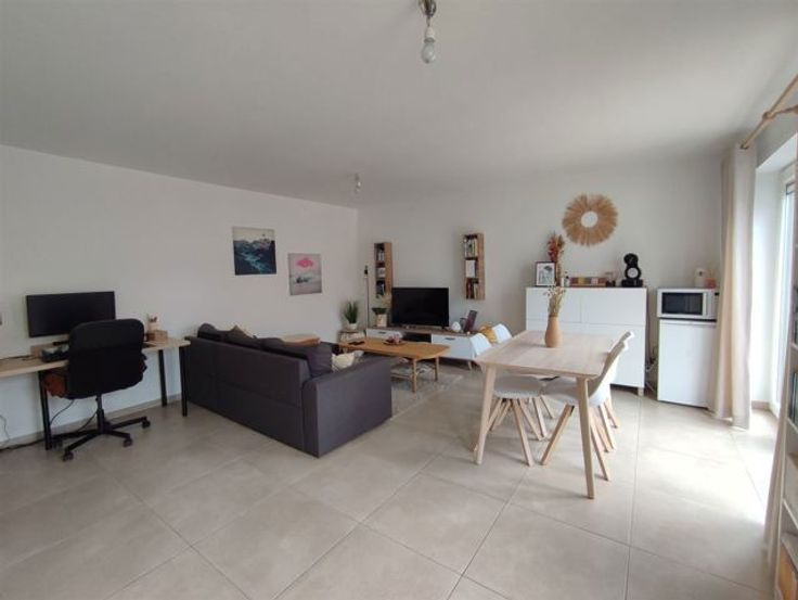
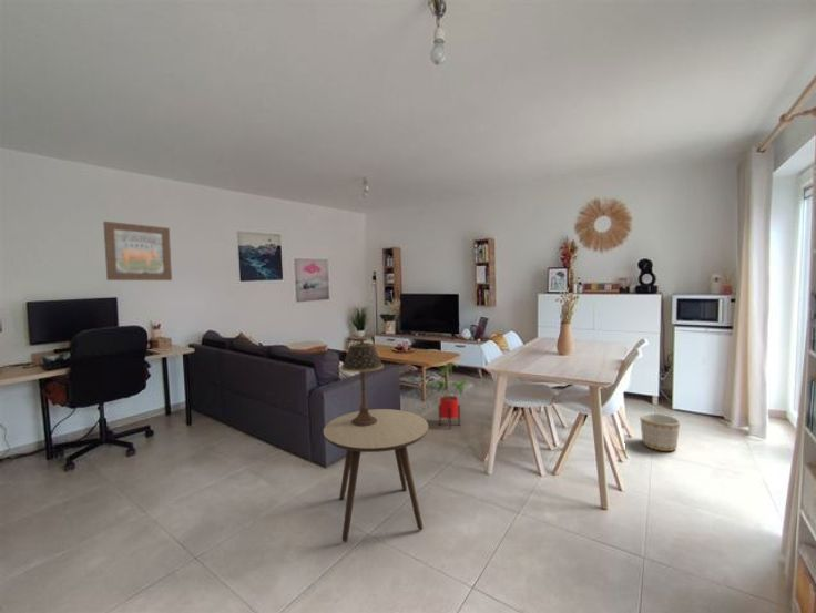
+ side table [323,408,429,543]
+ house plant [428,361,471,430]
+ planter [639,412,681,452]
+ table lamp [339,337,385,426]
+ wall art [102,221,173,282]
